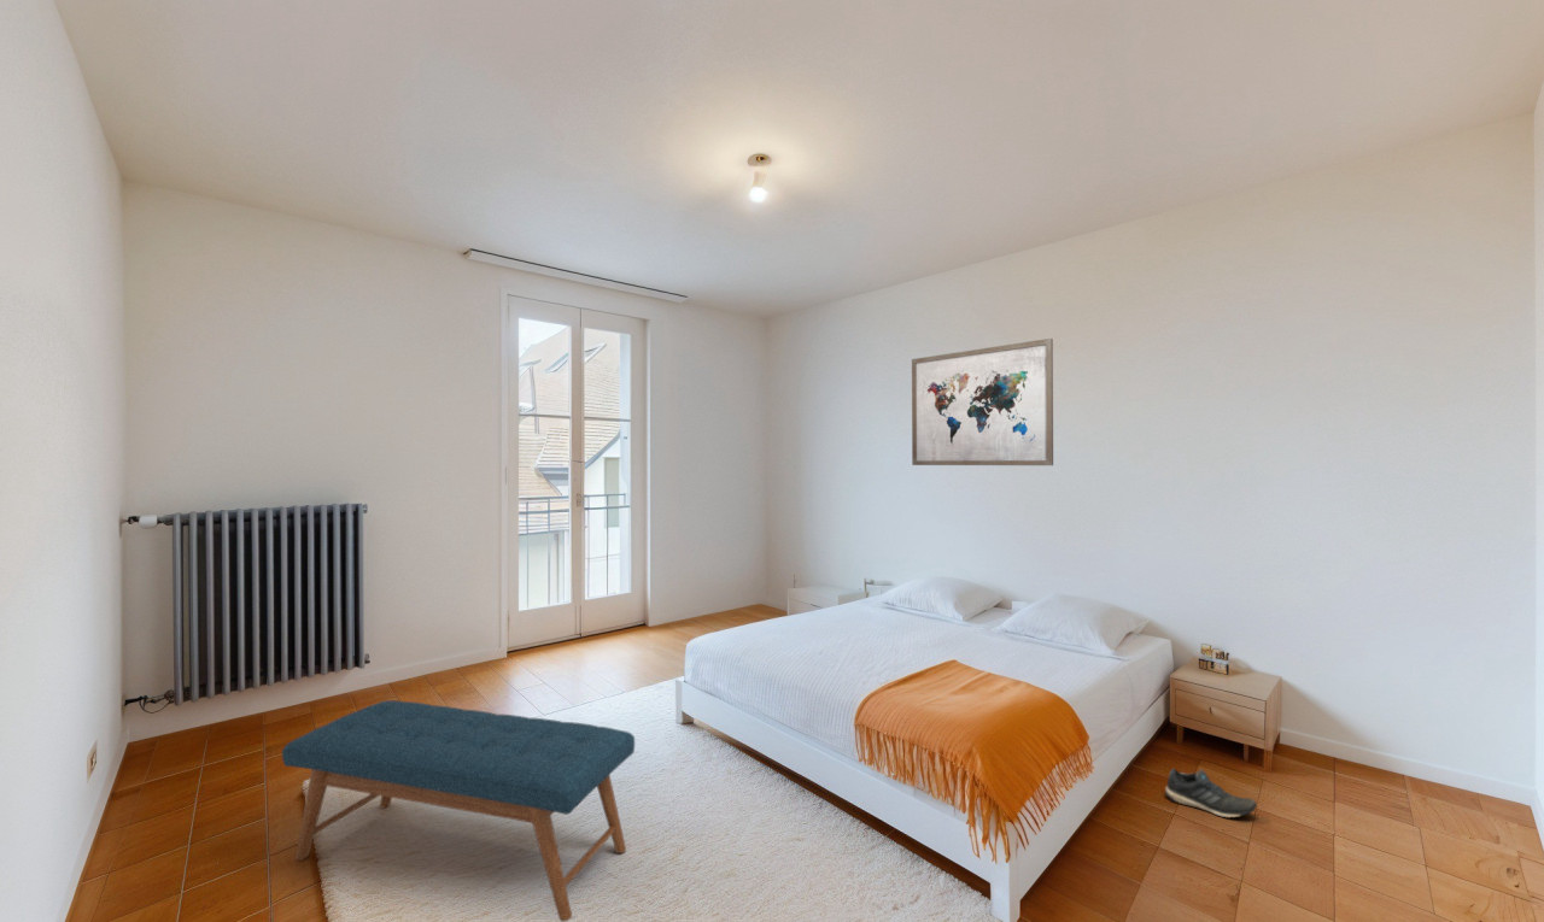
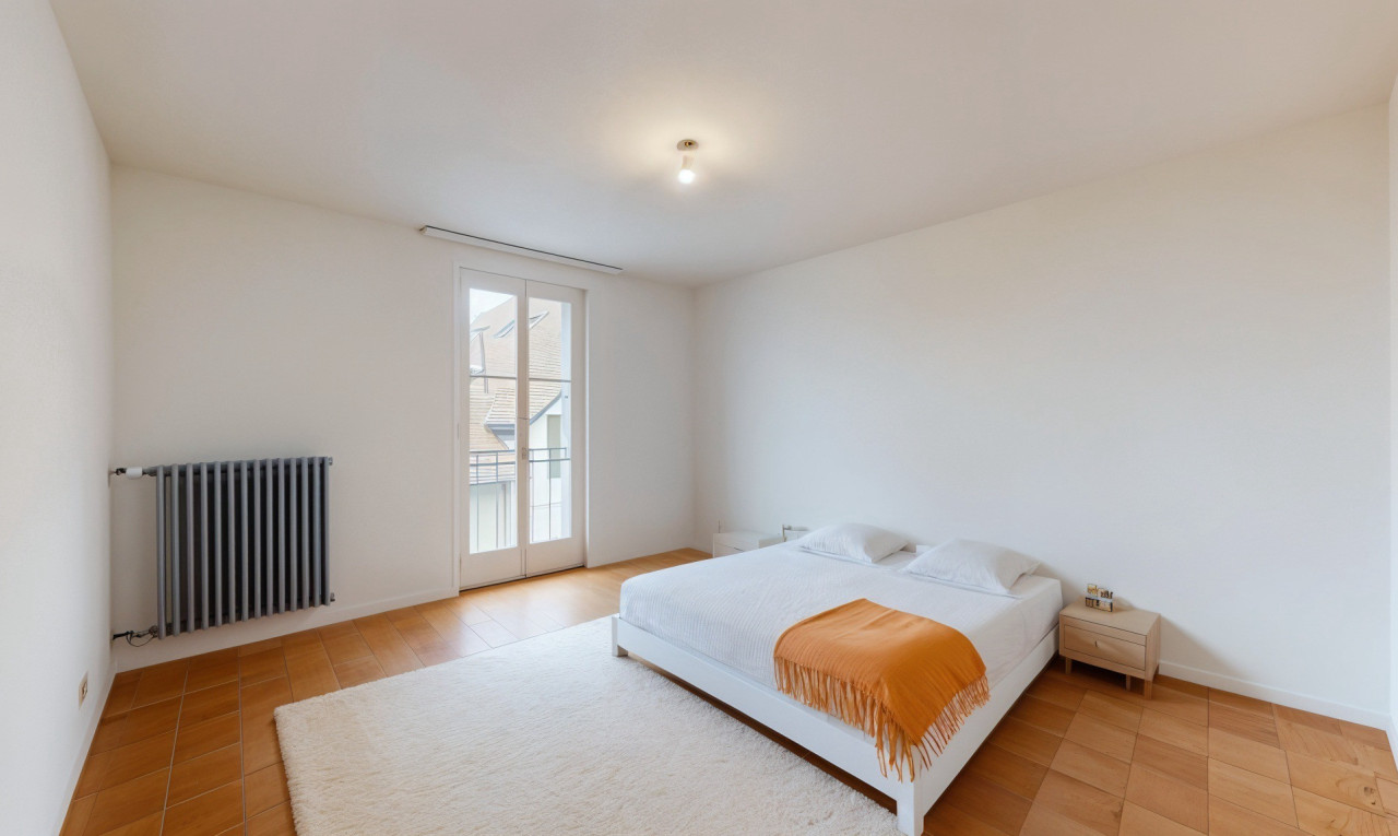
- shoe [1164,768,1258,820]
- wall art [911,337,1054,466]
- bench [281,699,636,922]
